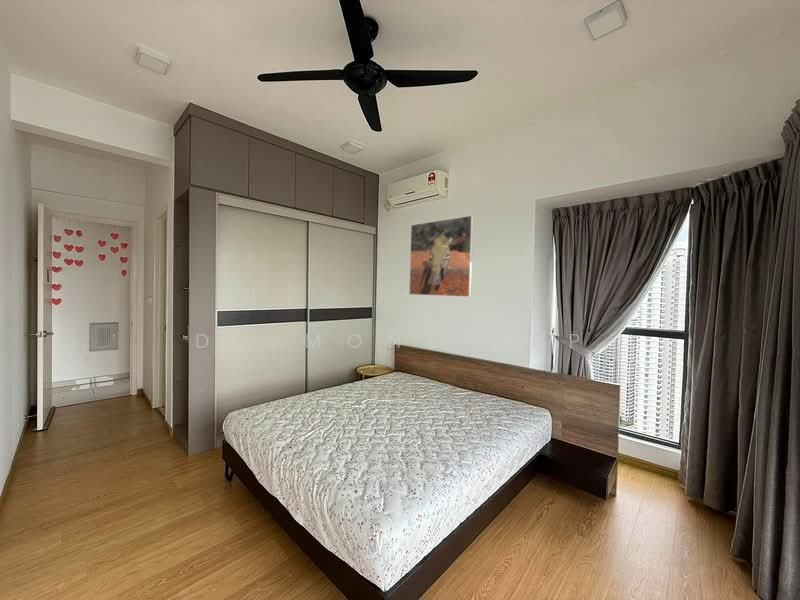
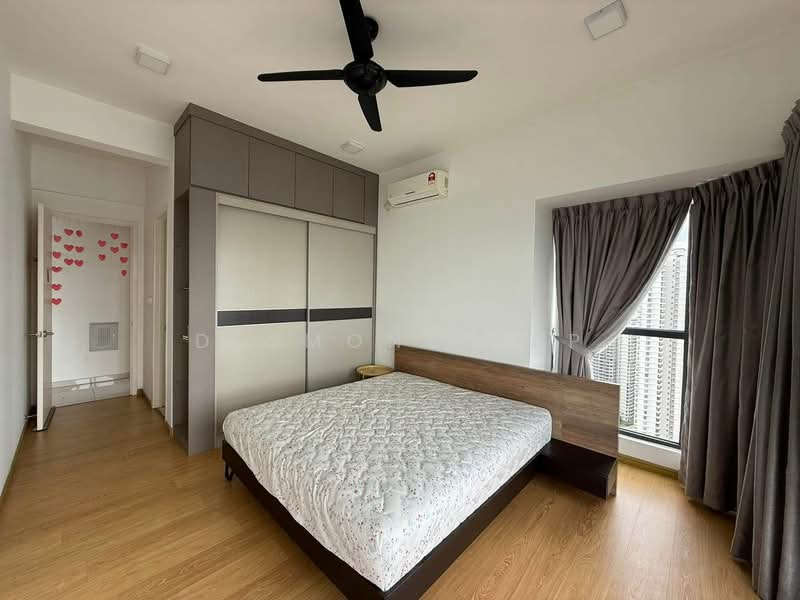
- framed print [408,214,474,298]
